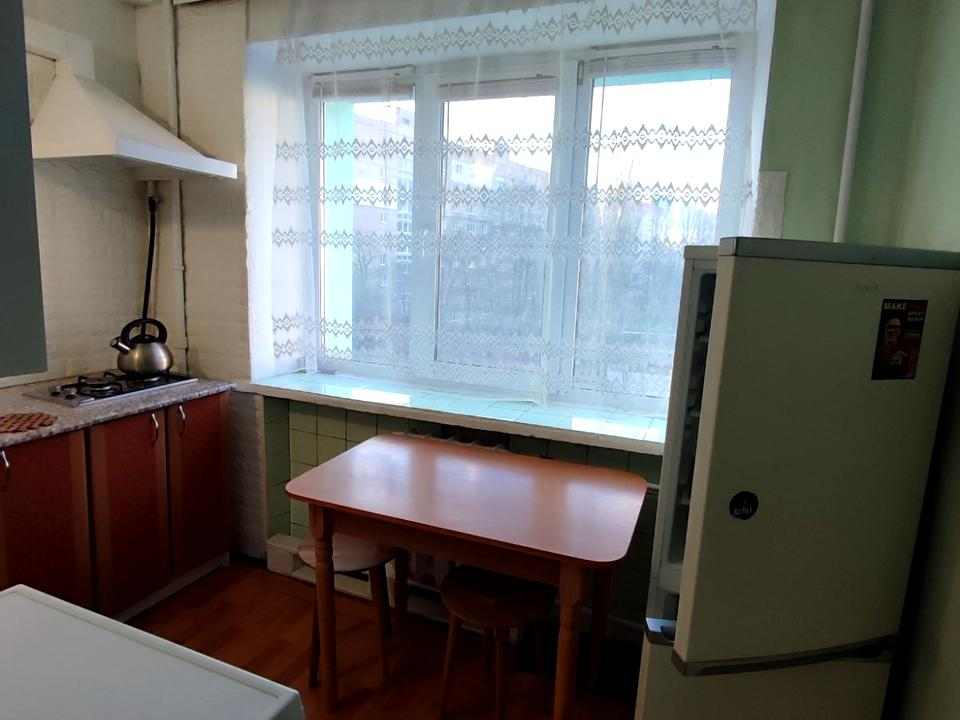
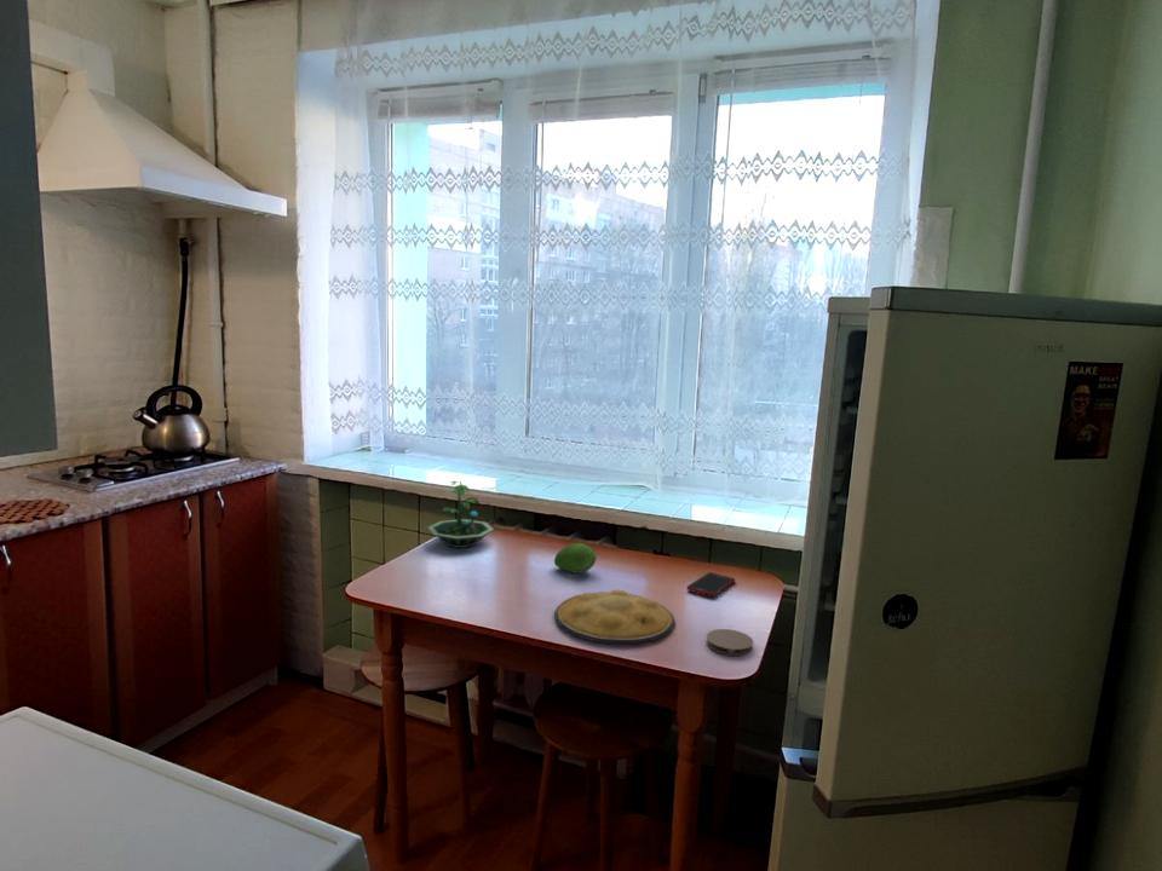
+ plate [553,588,675,645]
+ fruit [553,542,598,575]
+ terrarium [427,480,495,549]
+ cell phone [685,571,736,598]
+ coaster [704,628,754,657]
